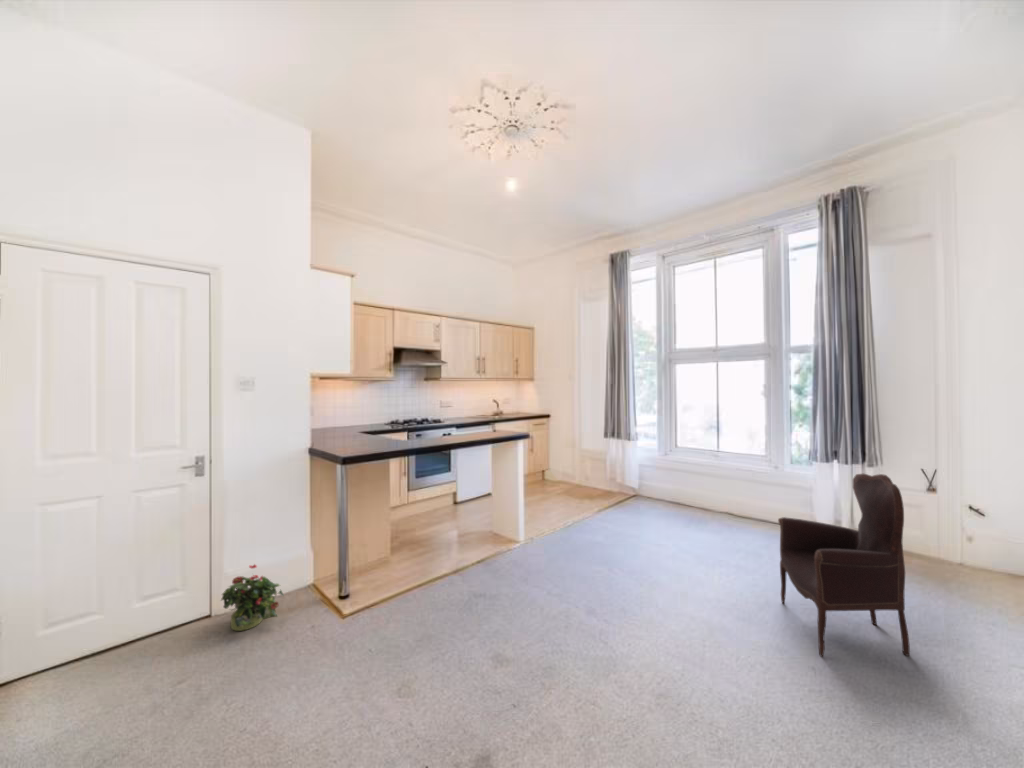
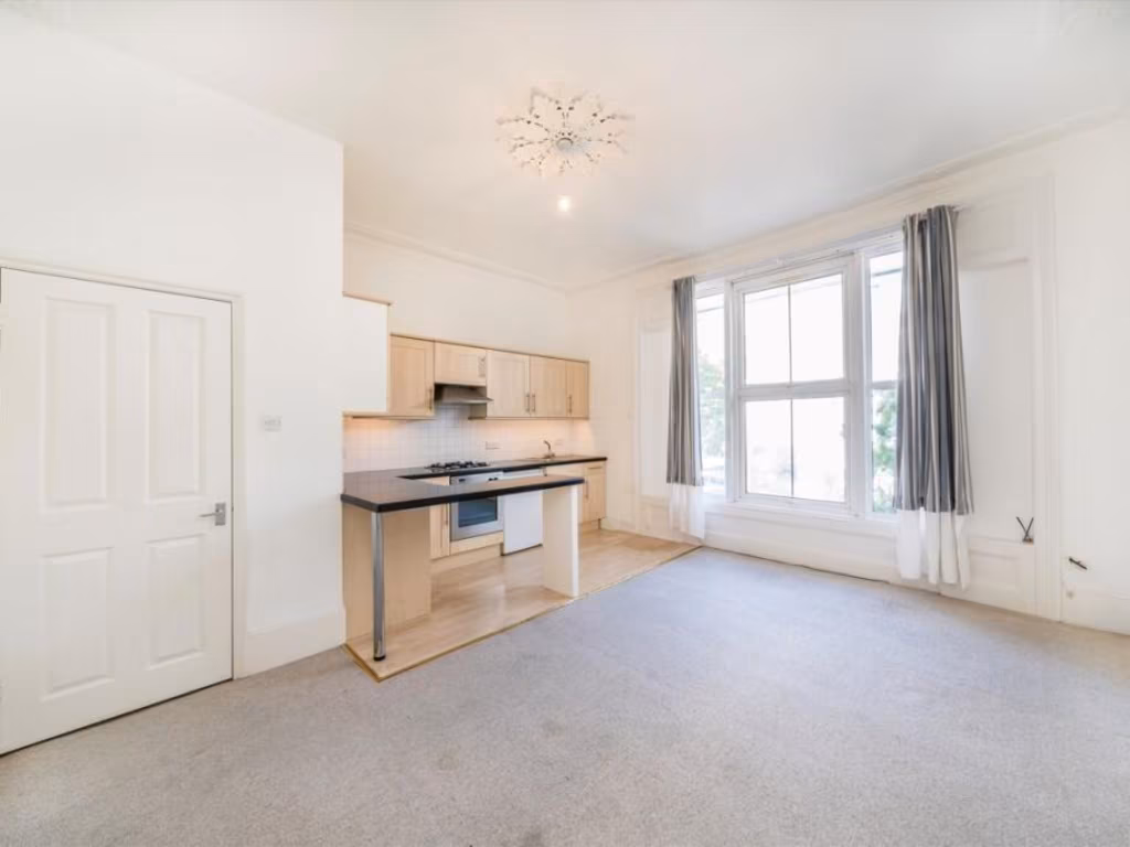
- armchair [777,473,911,658]
- potted plant [219,563,285,632]
